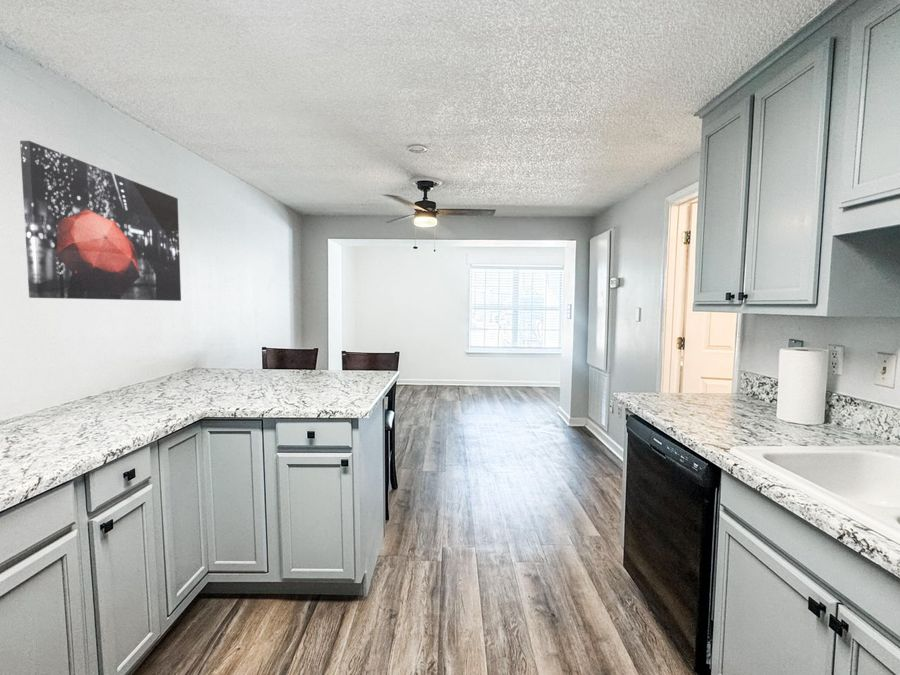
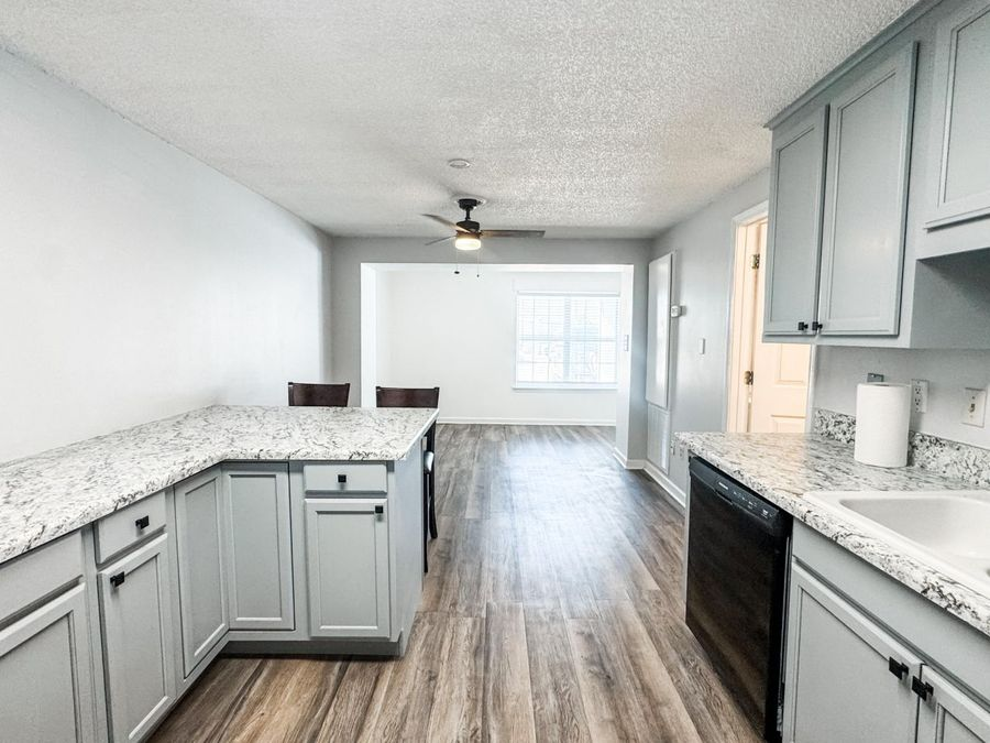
- wall art [19,140,182,302]
